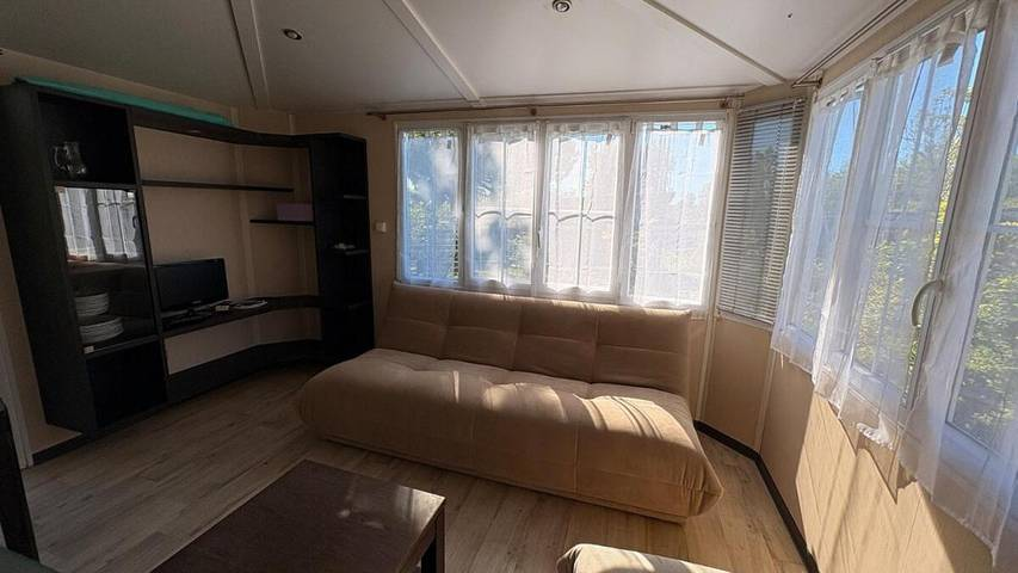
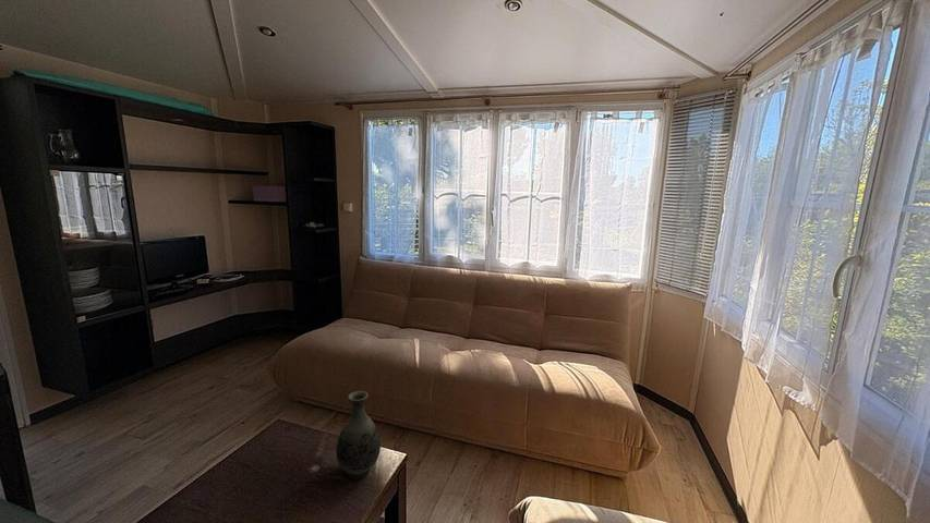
+ vase [335,390,382,479]
